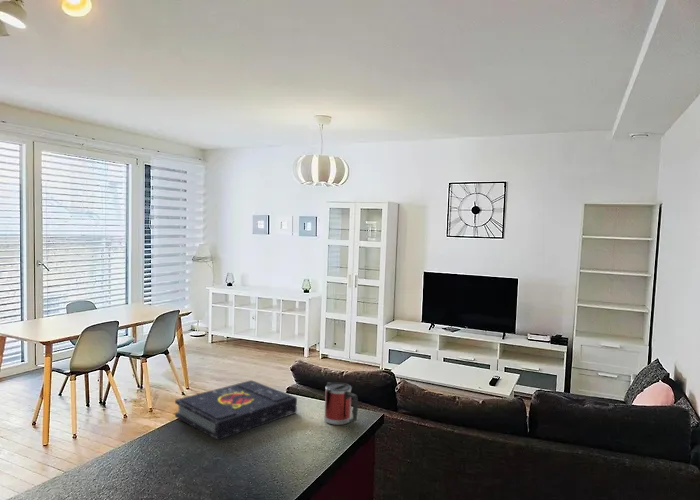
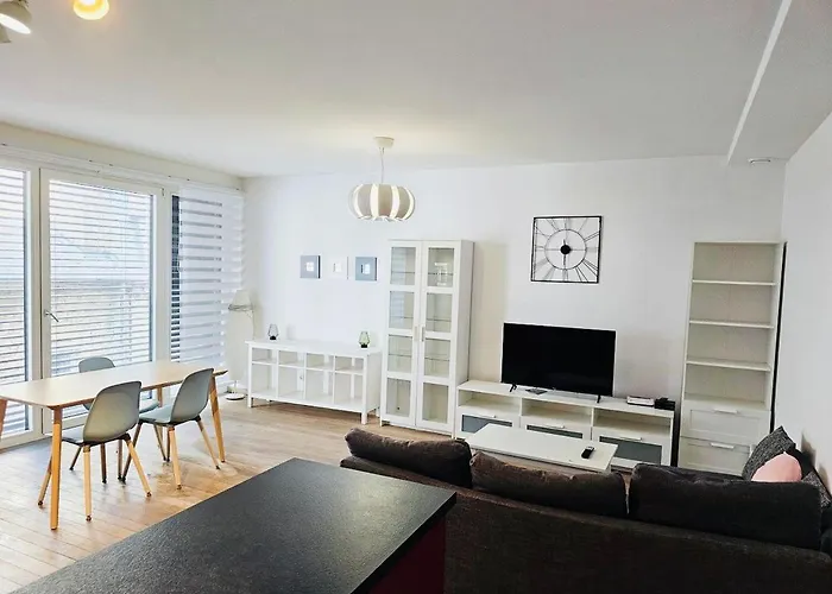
- book [174,379,298,441]
- mug [324,381,359,426]
